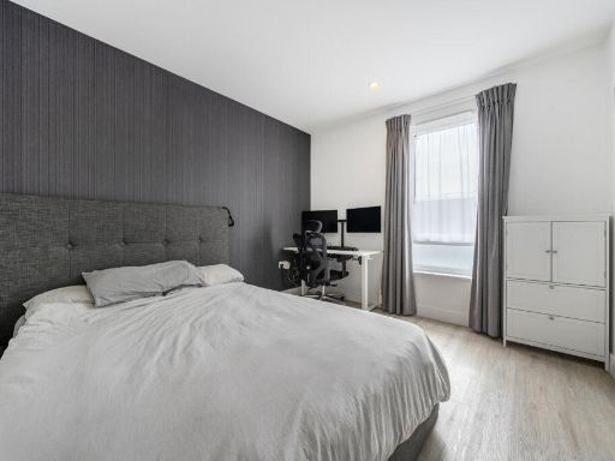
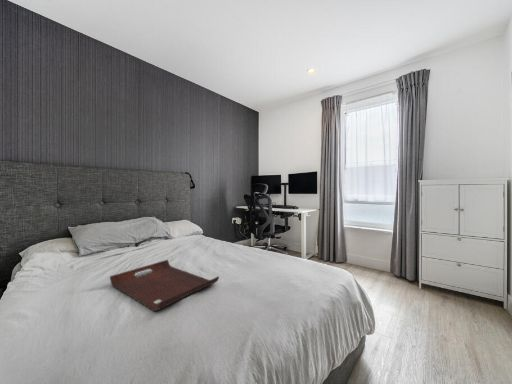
+ serving tray [109,259,220,312]
